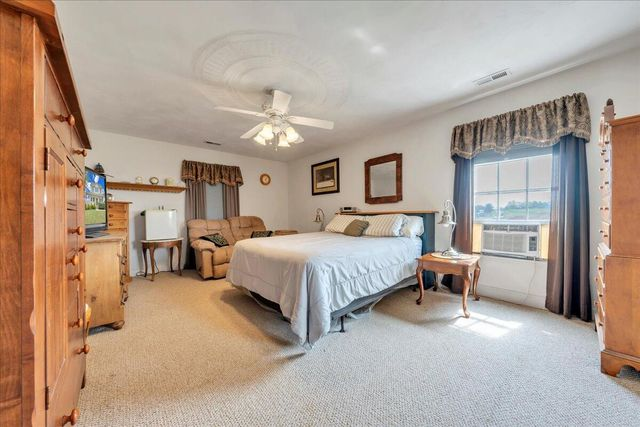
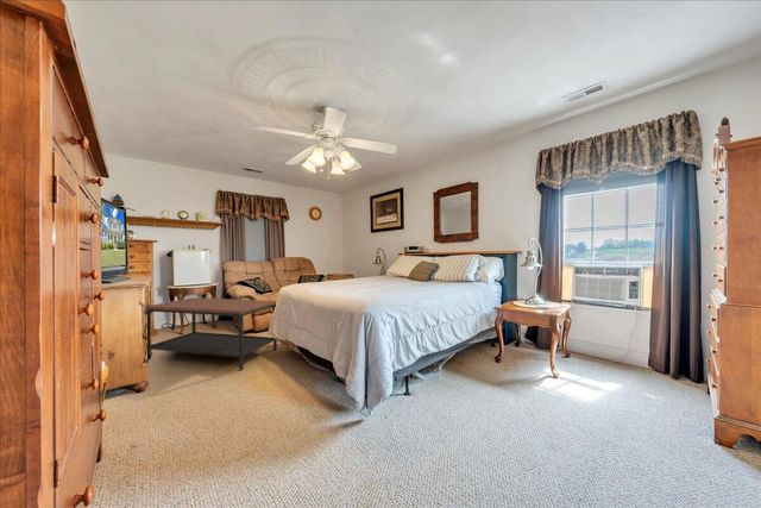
+ coffee table [145,296,278,371]
